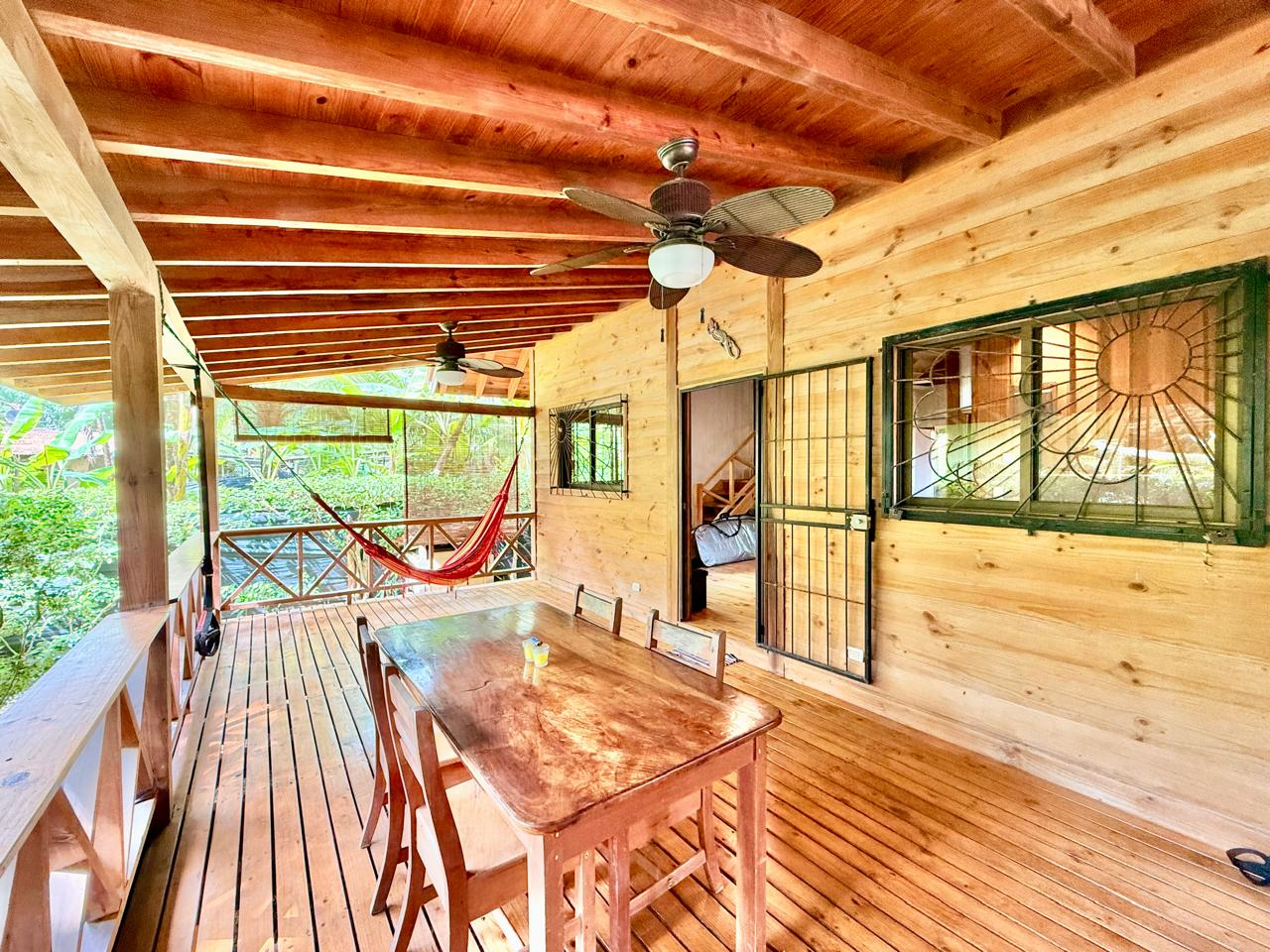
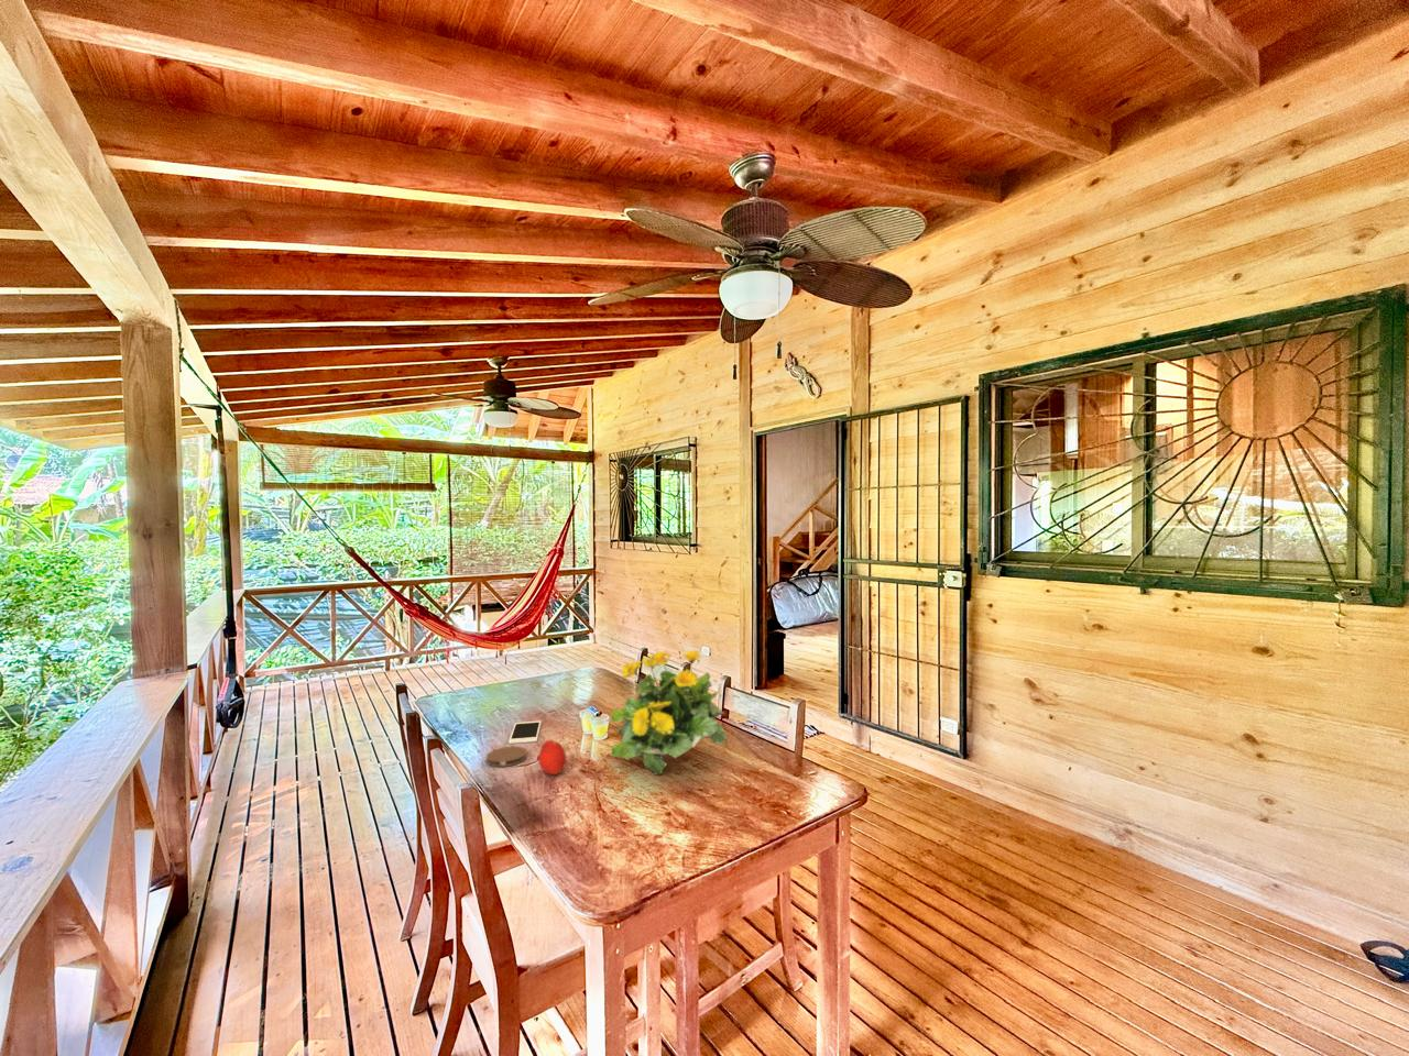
+ cell phone [507,720,543,744]
+ coaster [486,745,527,768]
+ flowering plant [610,649,728,778]
+ fruit [537,739,567,775]
